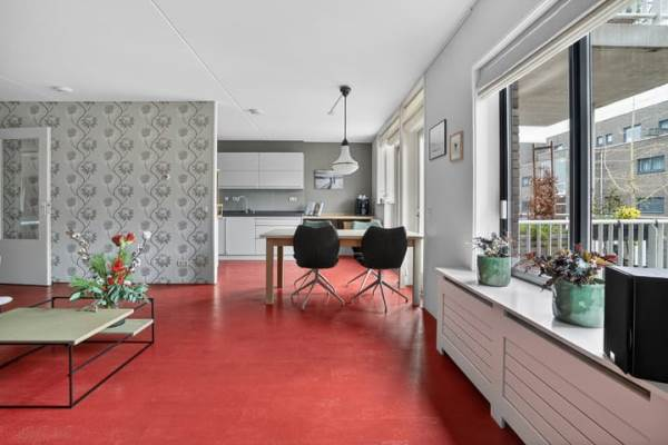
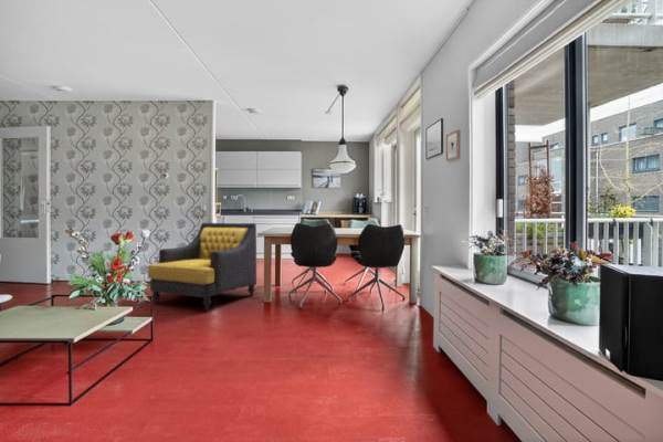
+ armchair [147,222,257,312]
